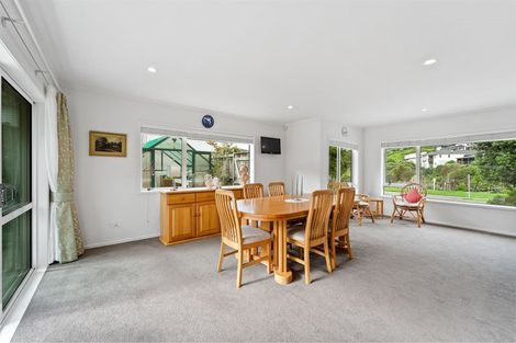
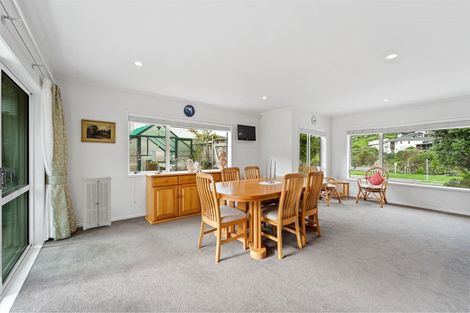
+ storage cabinet [80,175,113,231]
